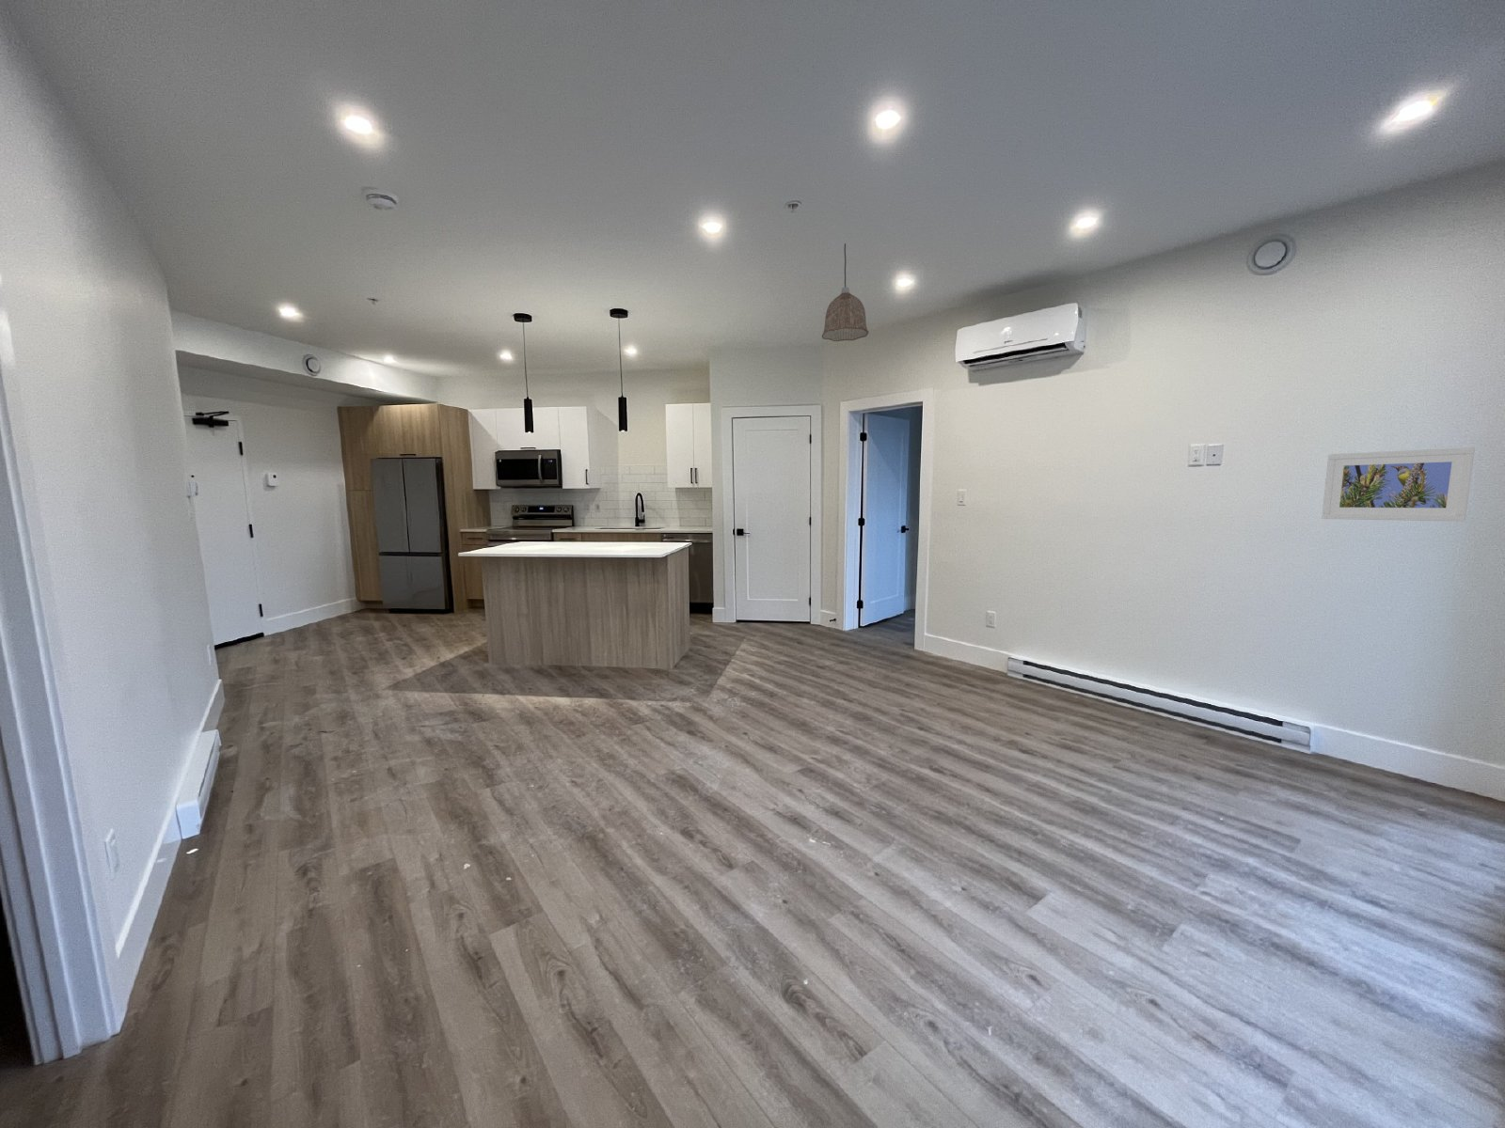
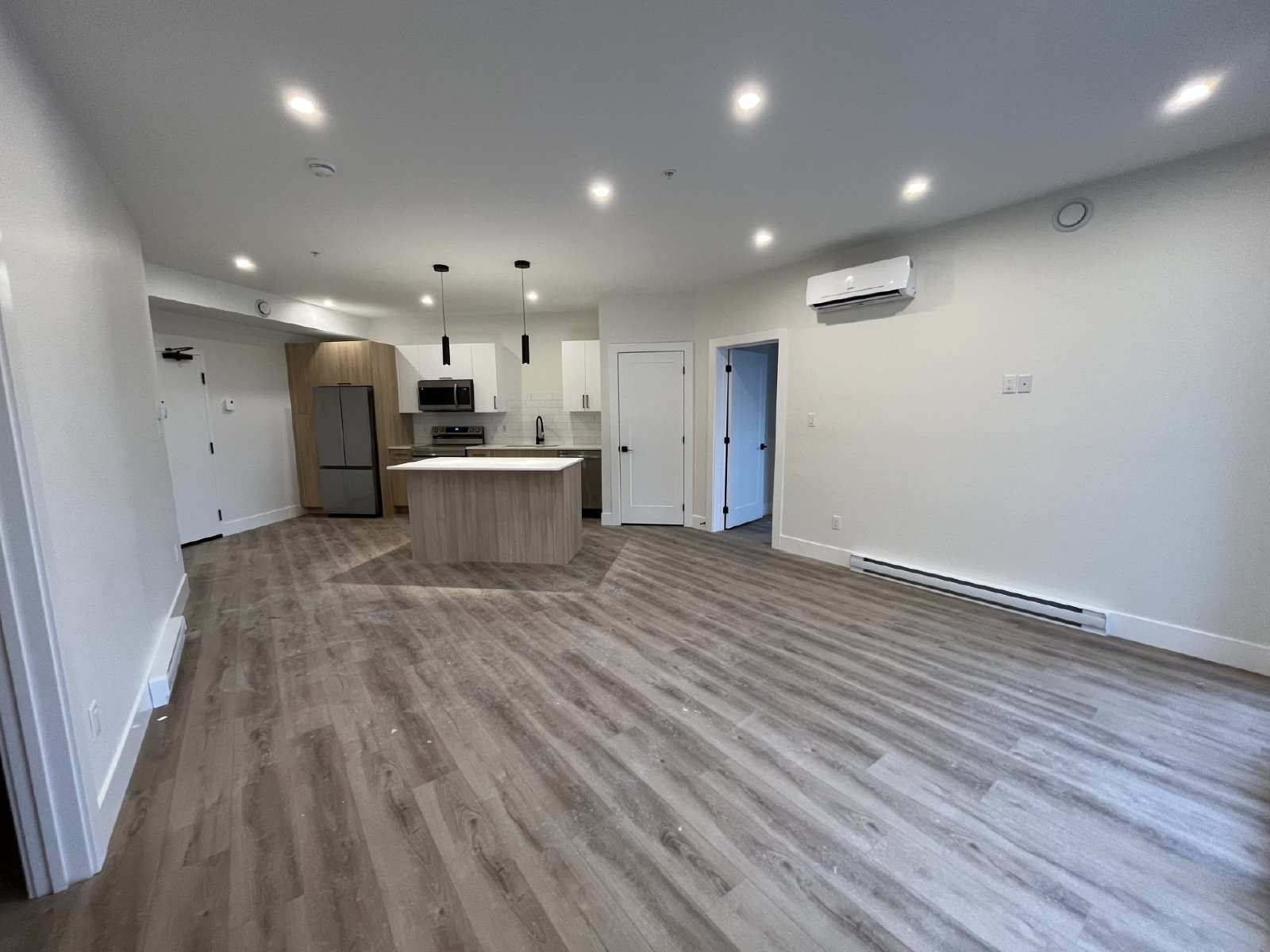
- pendant lamp [821,243,870,342]
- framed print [1320,447,1475,523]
